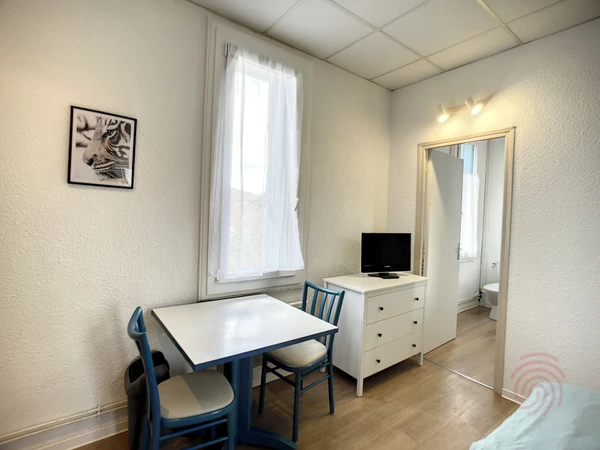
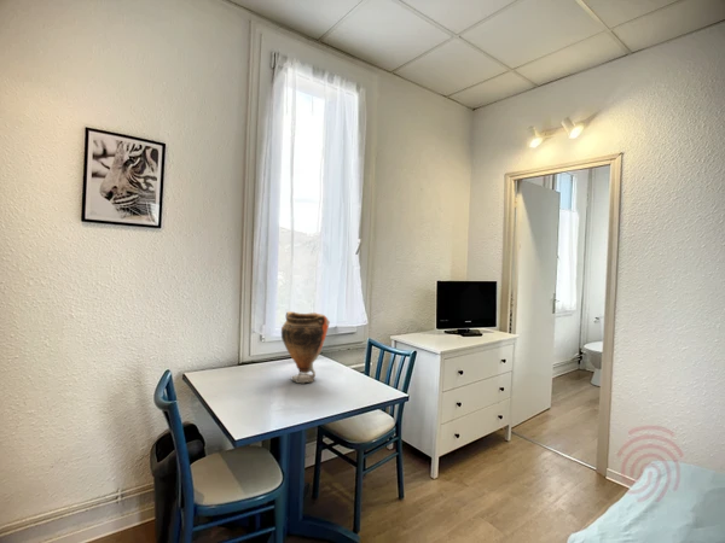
+ vase [280,310,331,384]
